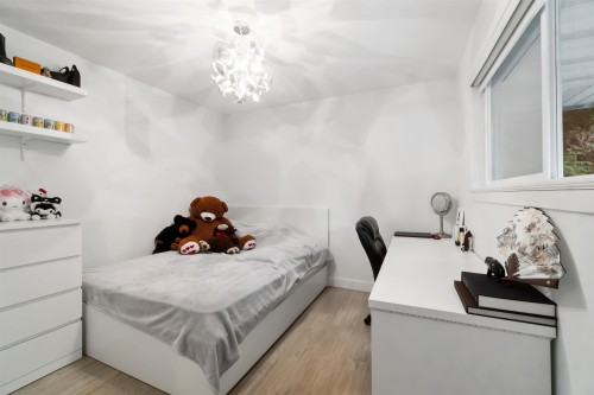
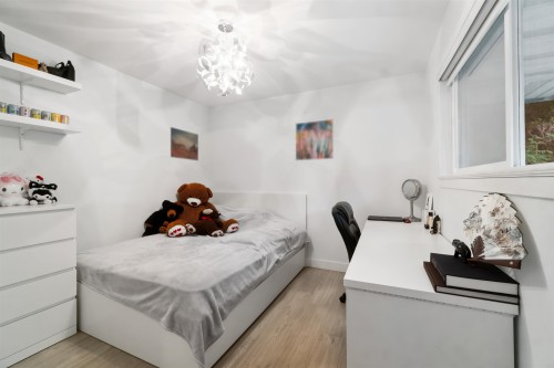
+ wall art [170,126,199,161]
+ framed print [295,118,335,161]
